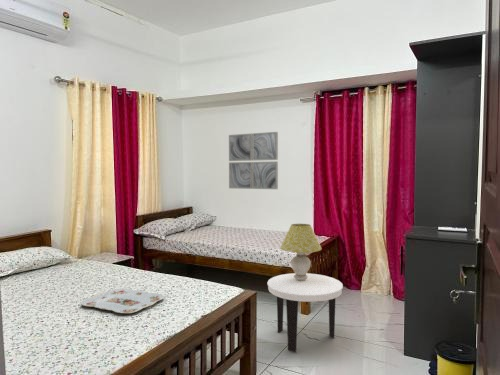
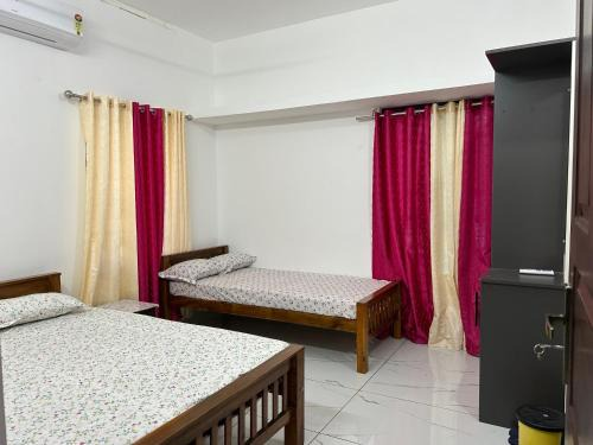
- serving tray [80,287,165,314]
- side table [266,272,344,354]
- table lamp [279,223,323,280]
- wall art [228,131,279,190]
